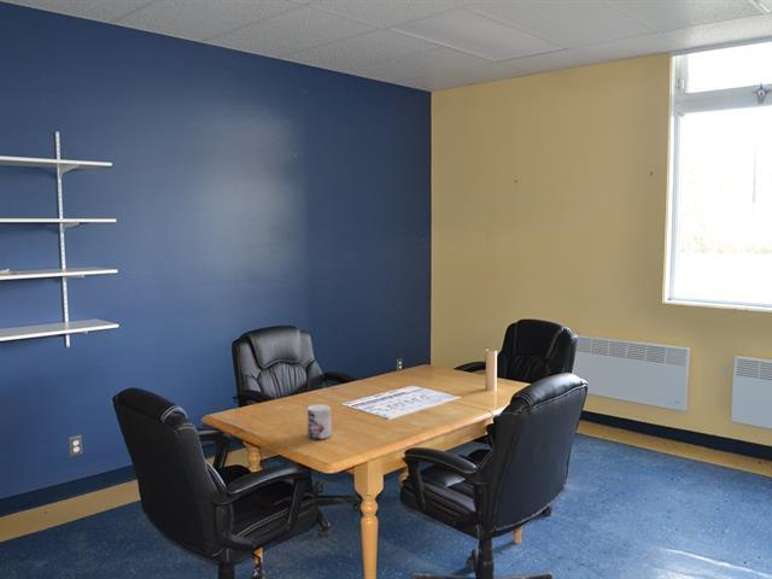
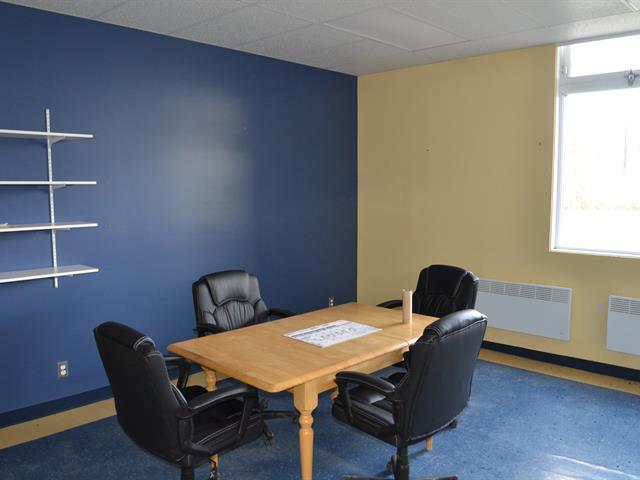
- mug [306,403,333,440]
